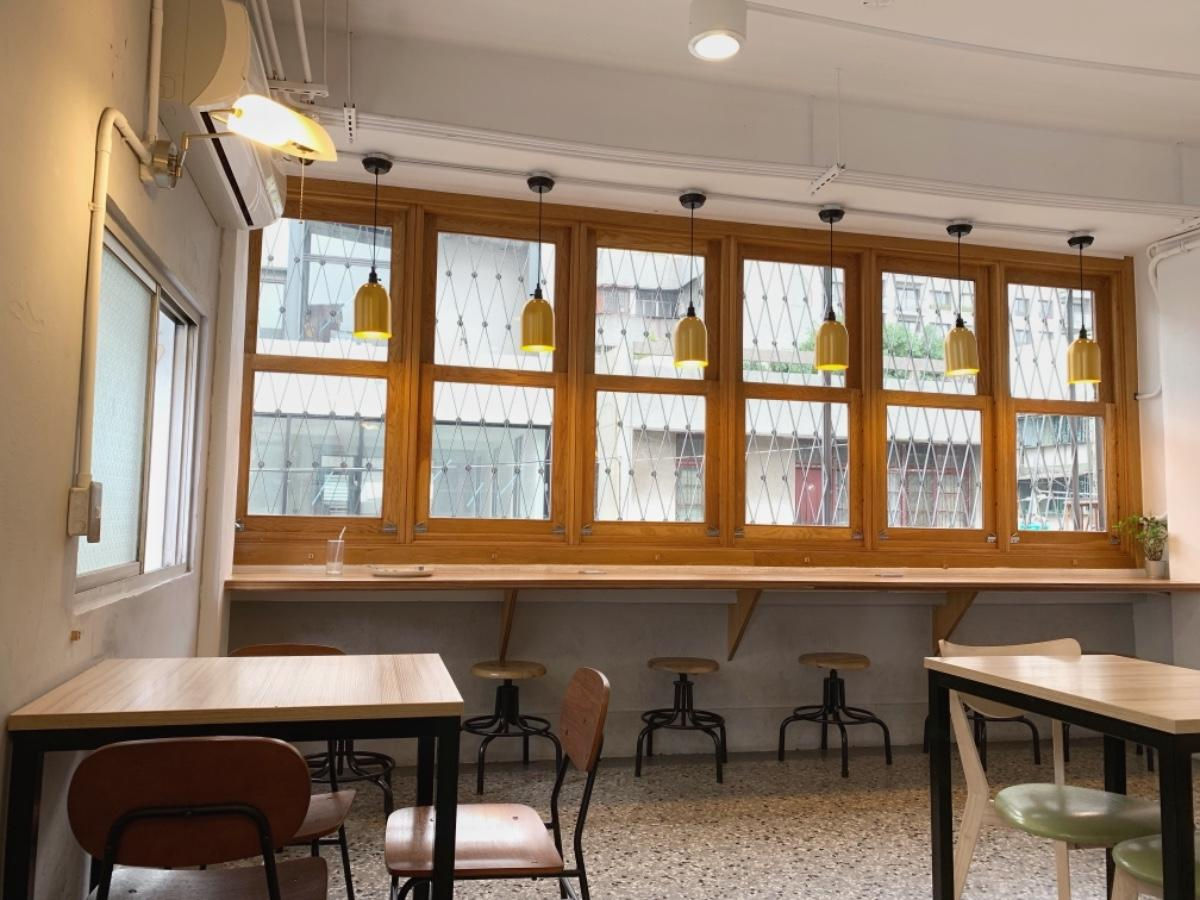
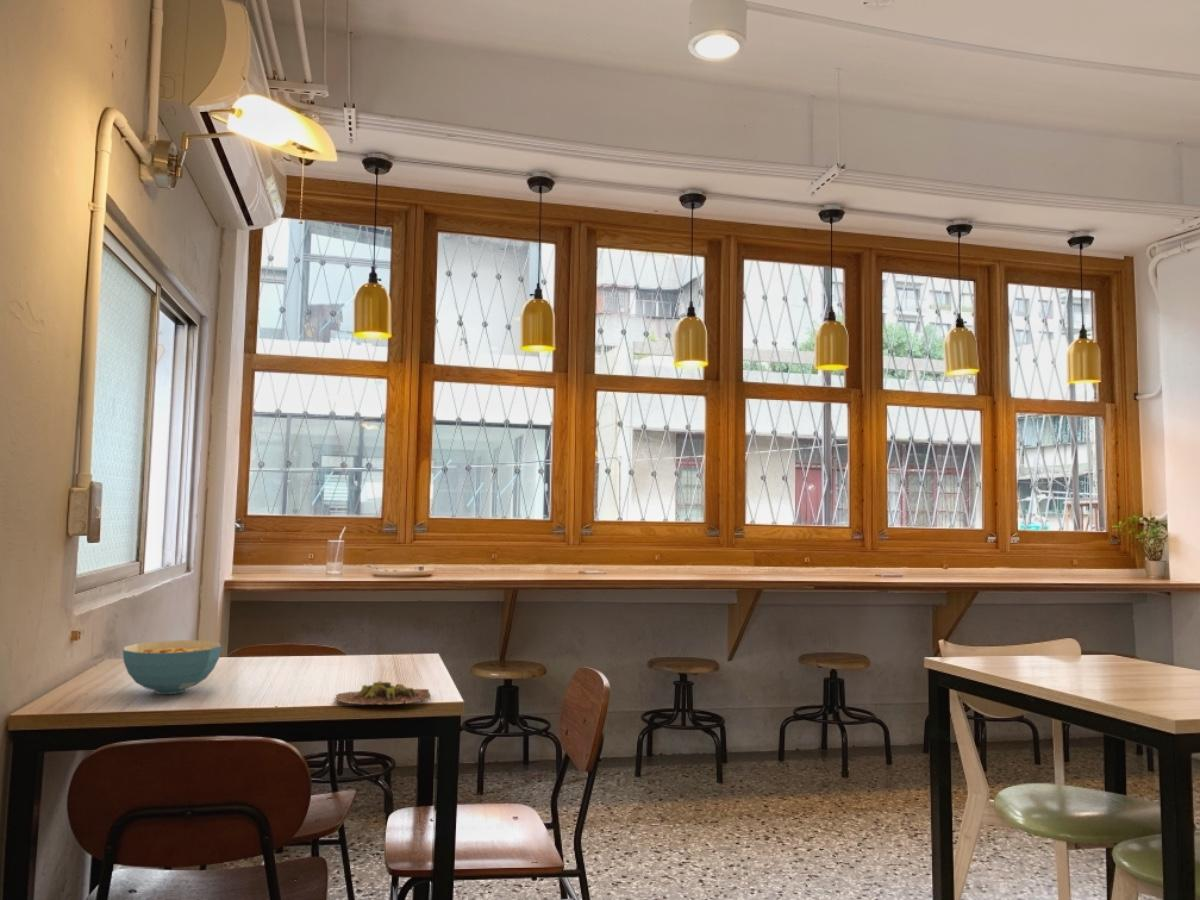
+ succulent plant [334,680,432,706]
+ cereal bowl [122,639,222,695]
